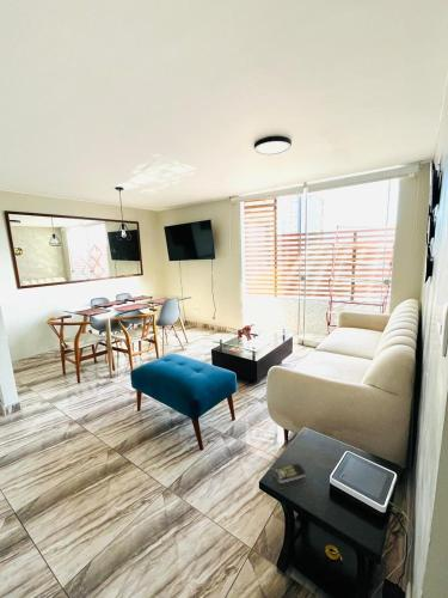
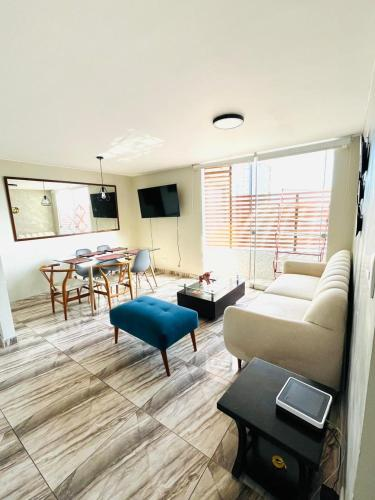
- remote control [272,463,307,484]
